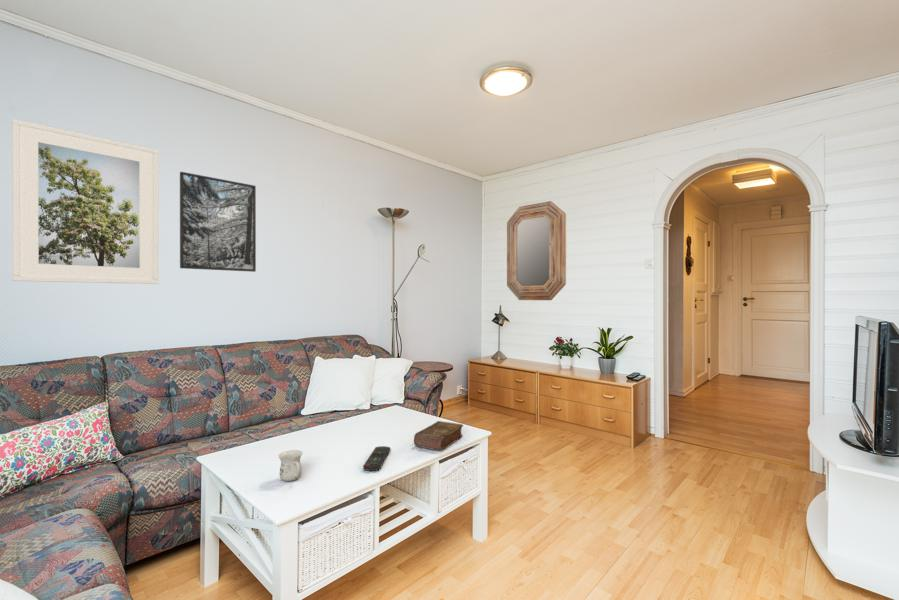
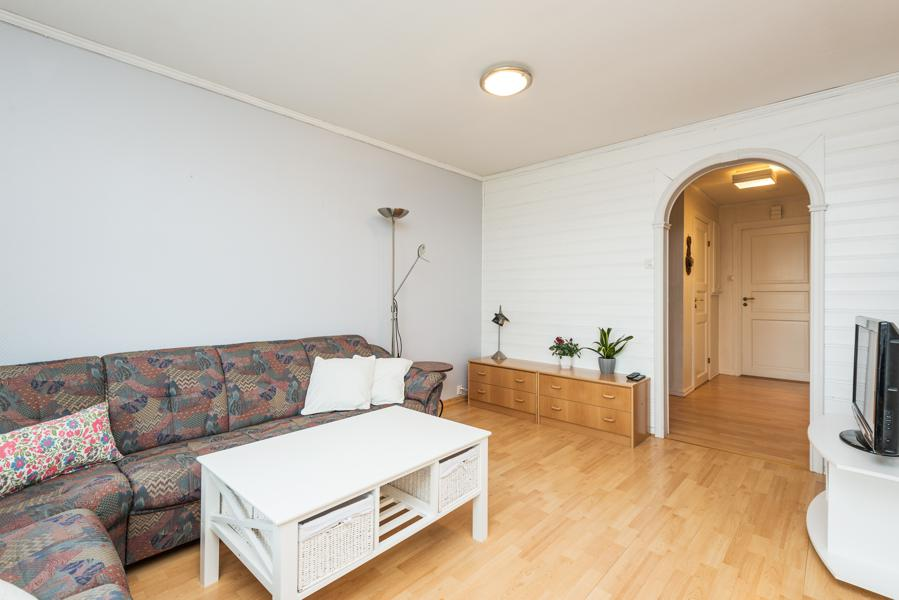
- book [413,420,464,452]
- home mirror [506,200,567,301]
- remote control [362,445,391,472]
- mug [277,449,304,482]
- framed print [179,171,257,273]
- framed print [11,118,159,285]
